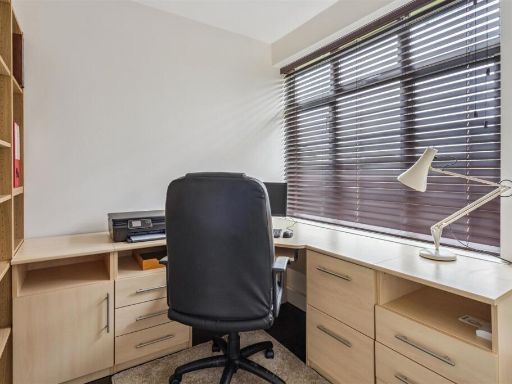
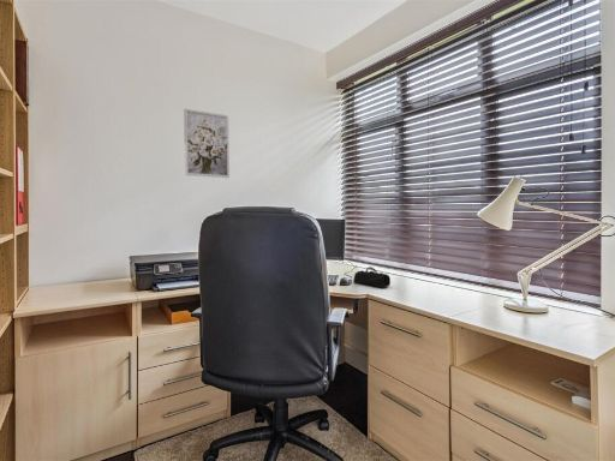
+ wall art [183,108,231,179]
+ pencil case [353,265,392,288]
